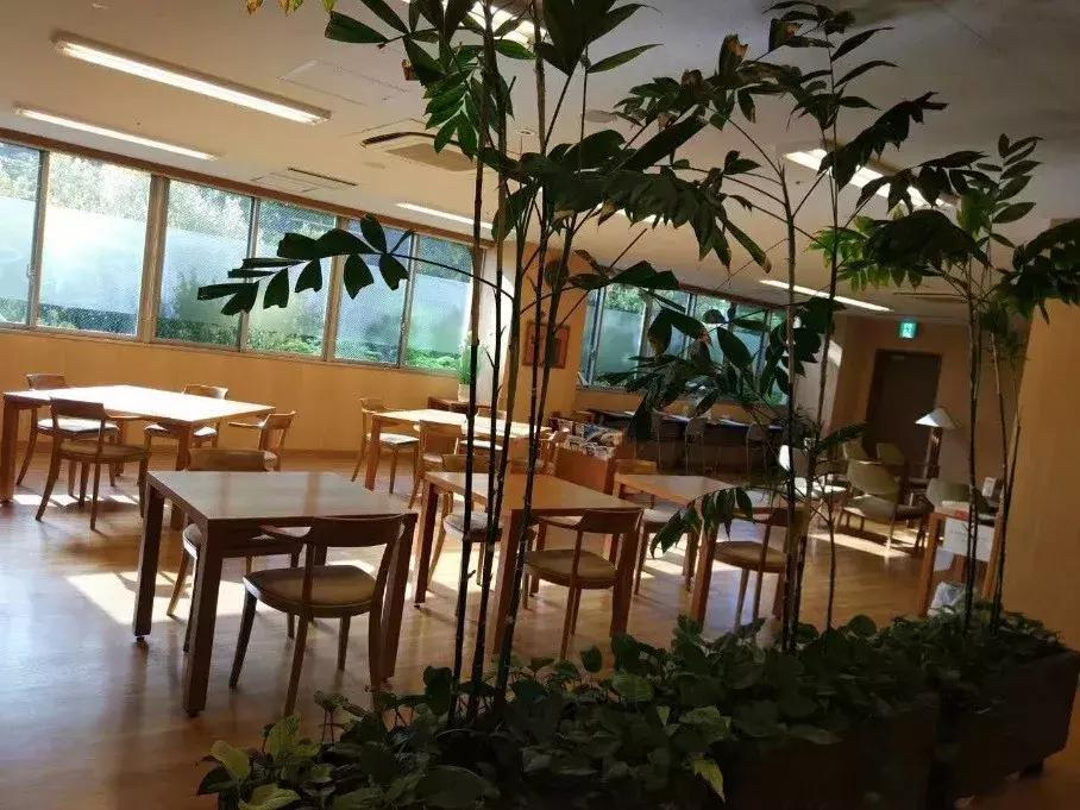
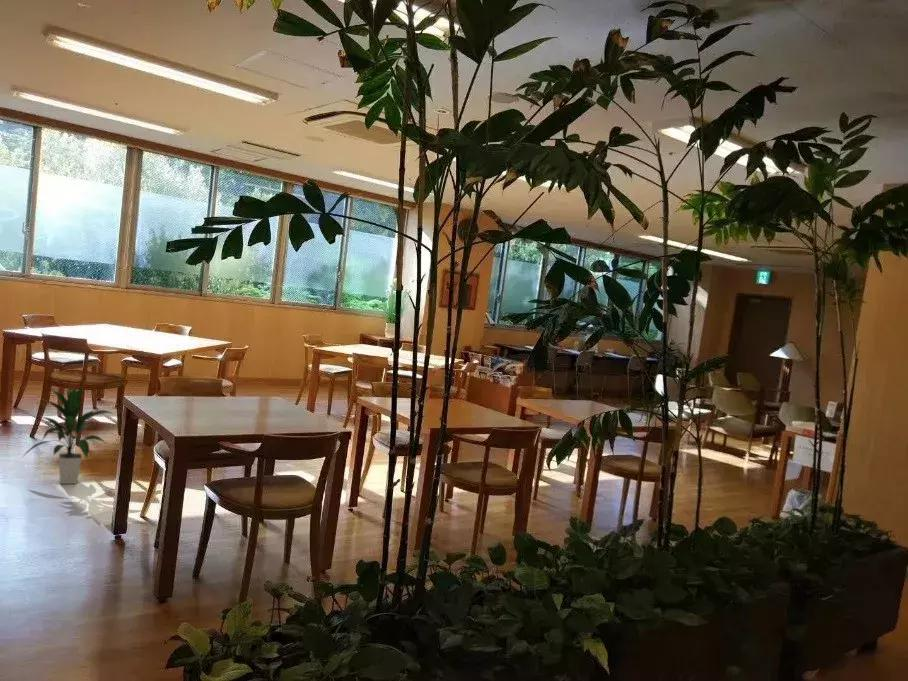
+ indoor plant [20,385,112,485]
